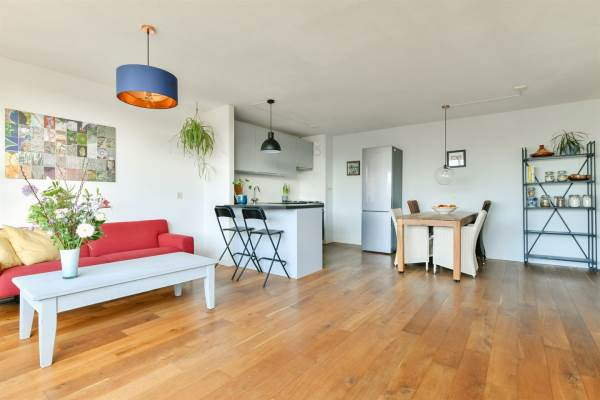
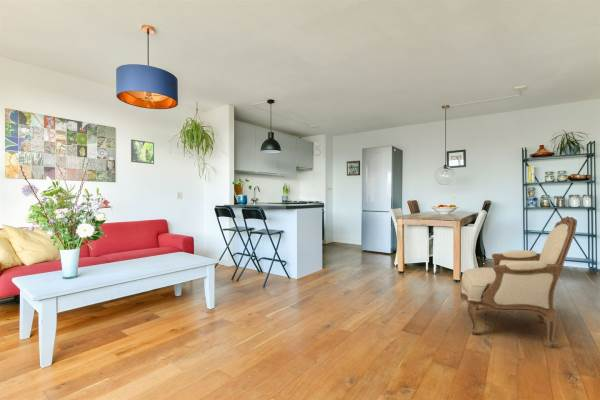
+ armchair [459,215,578,348]
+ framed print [130,138,155,165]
